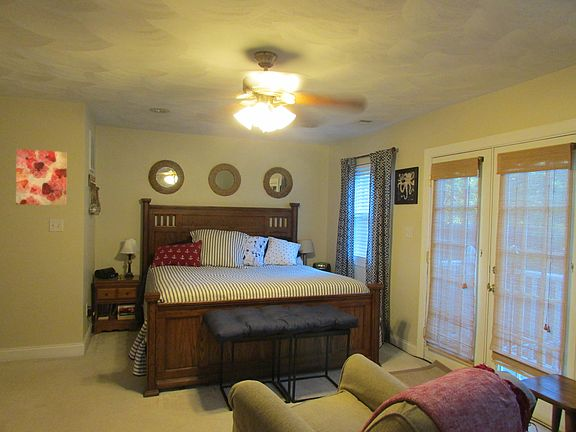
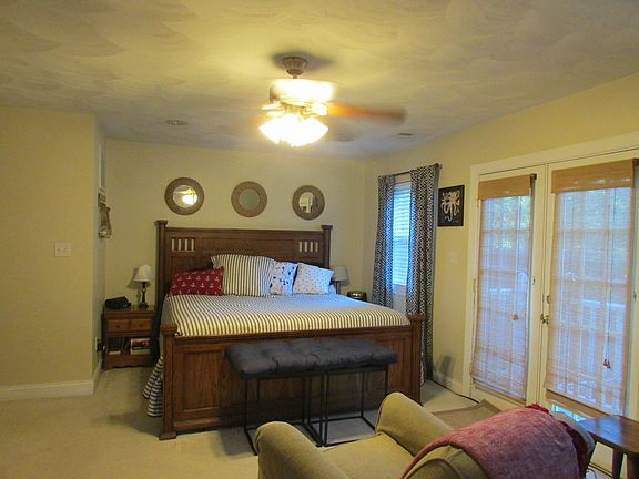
- wall art [15,148,68,206]
